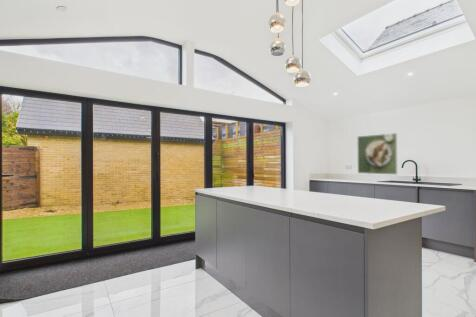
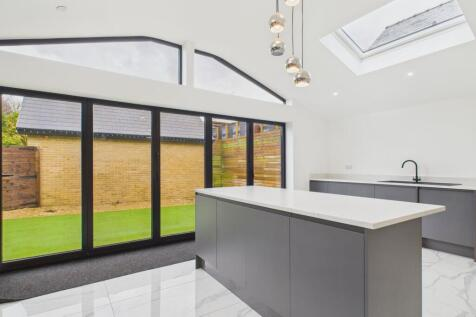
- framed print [357,132,398,176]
